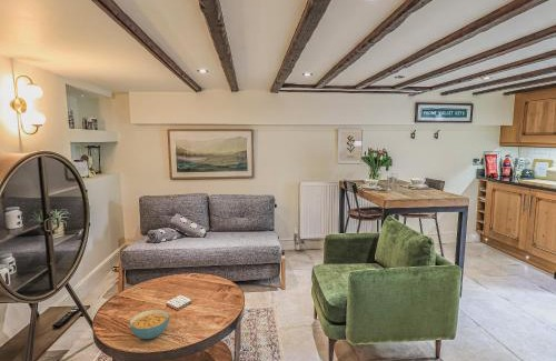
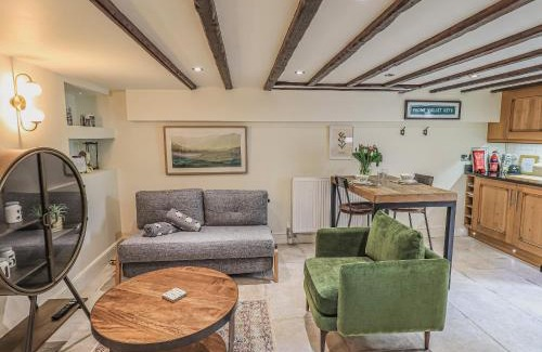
- cereal bowl [129,309,170,340]
